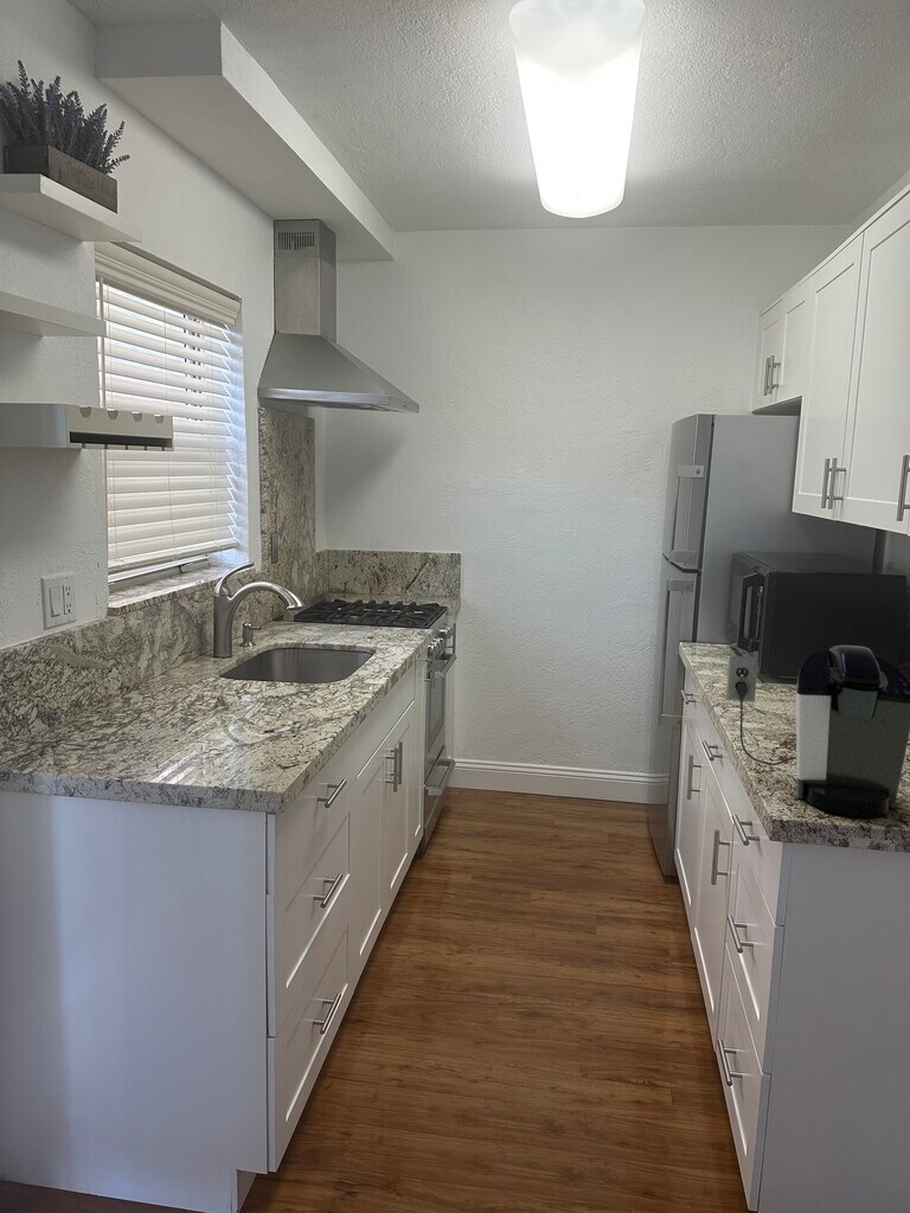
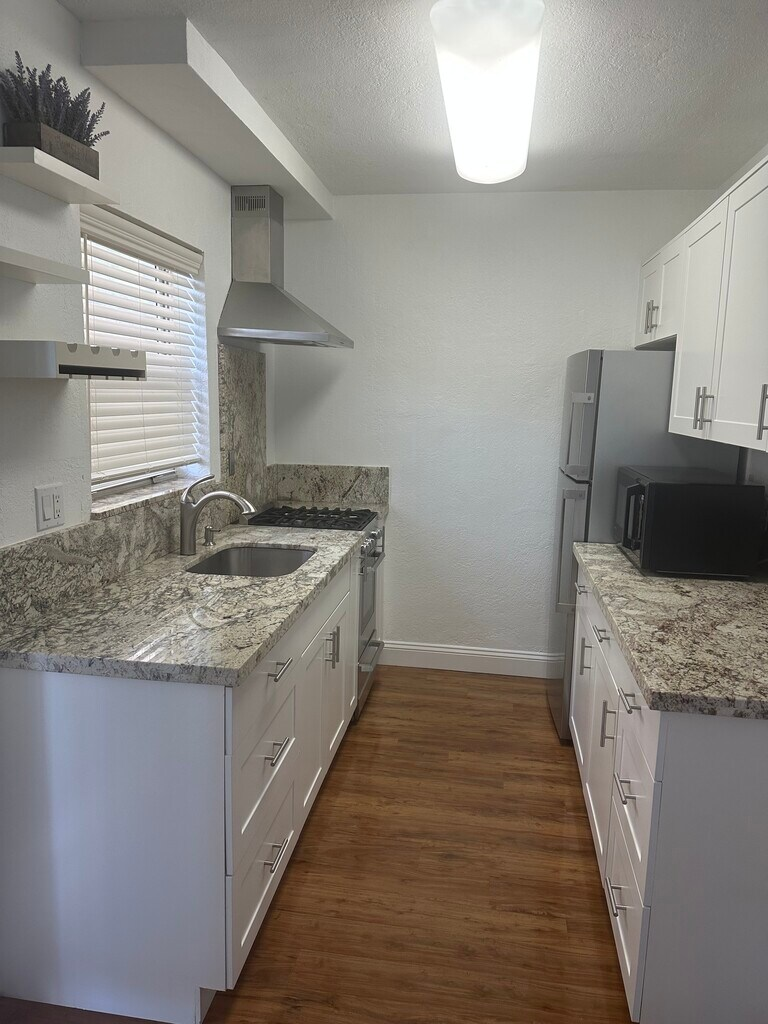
- coffee maker [724,644,910,819]
